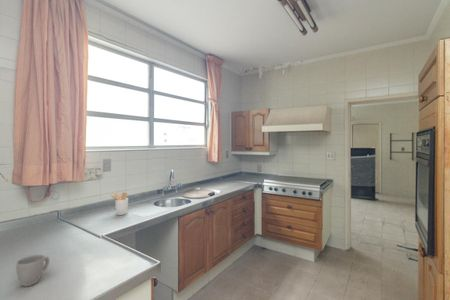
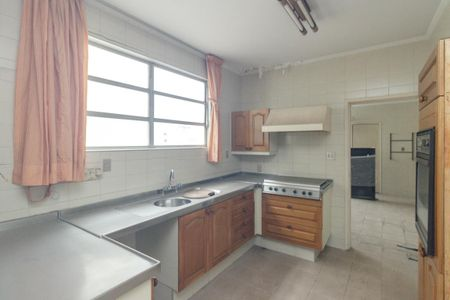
- mug [15,254,51,287]
- utensil holder [109,192,129,216]
